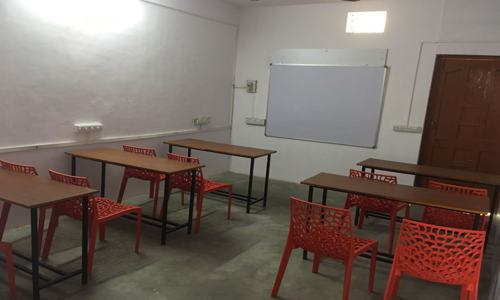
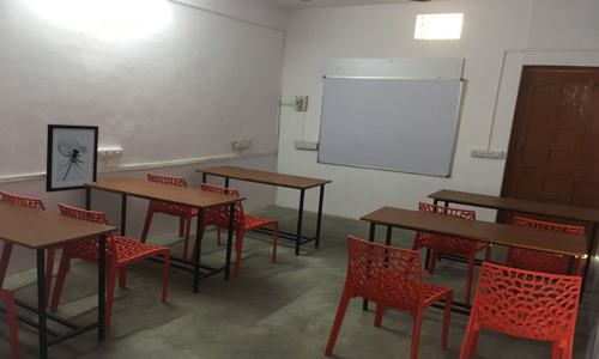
+ wall art [44,123,99,194]
